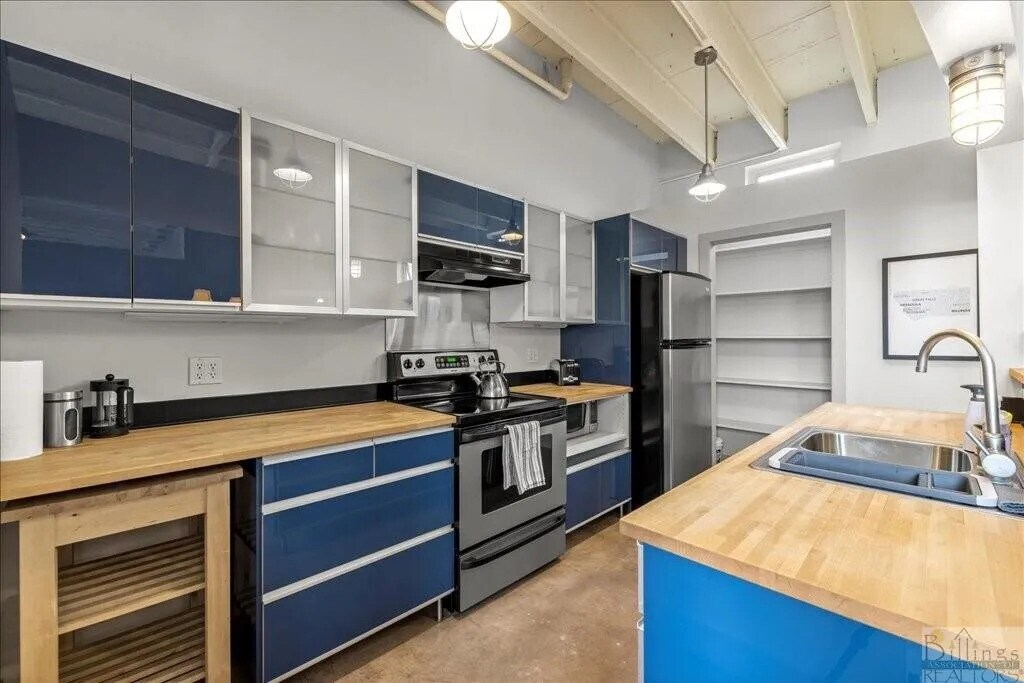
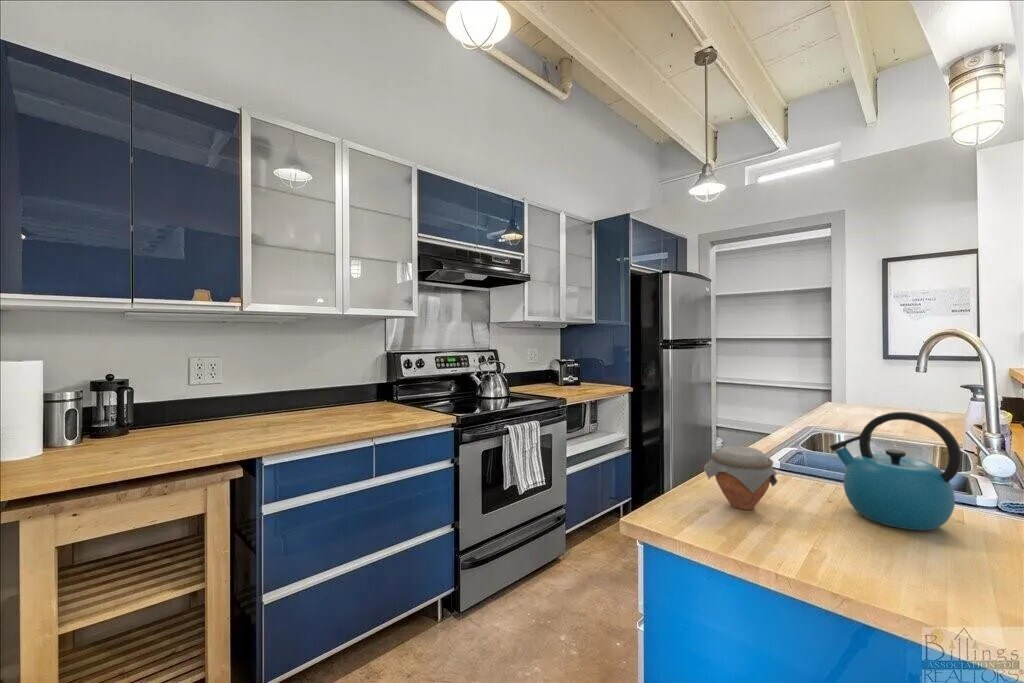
+ kettle [828,411,963,531]
+ jar [703,445,778,511]
